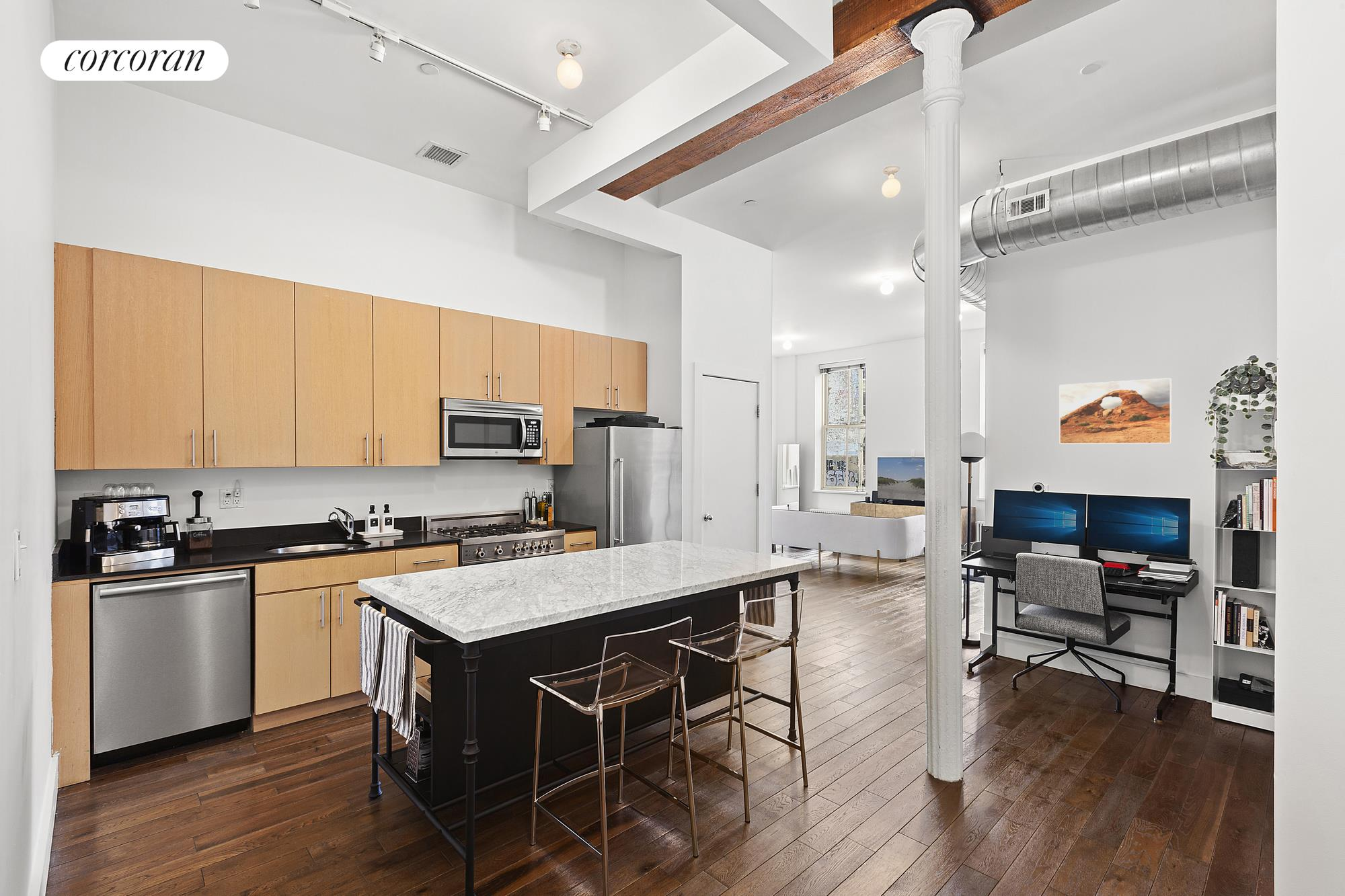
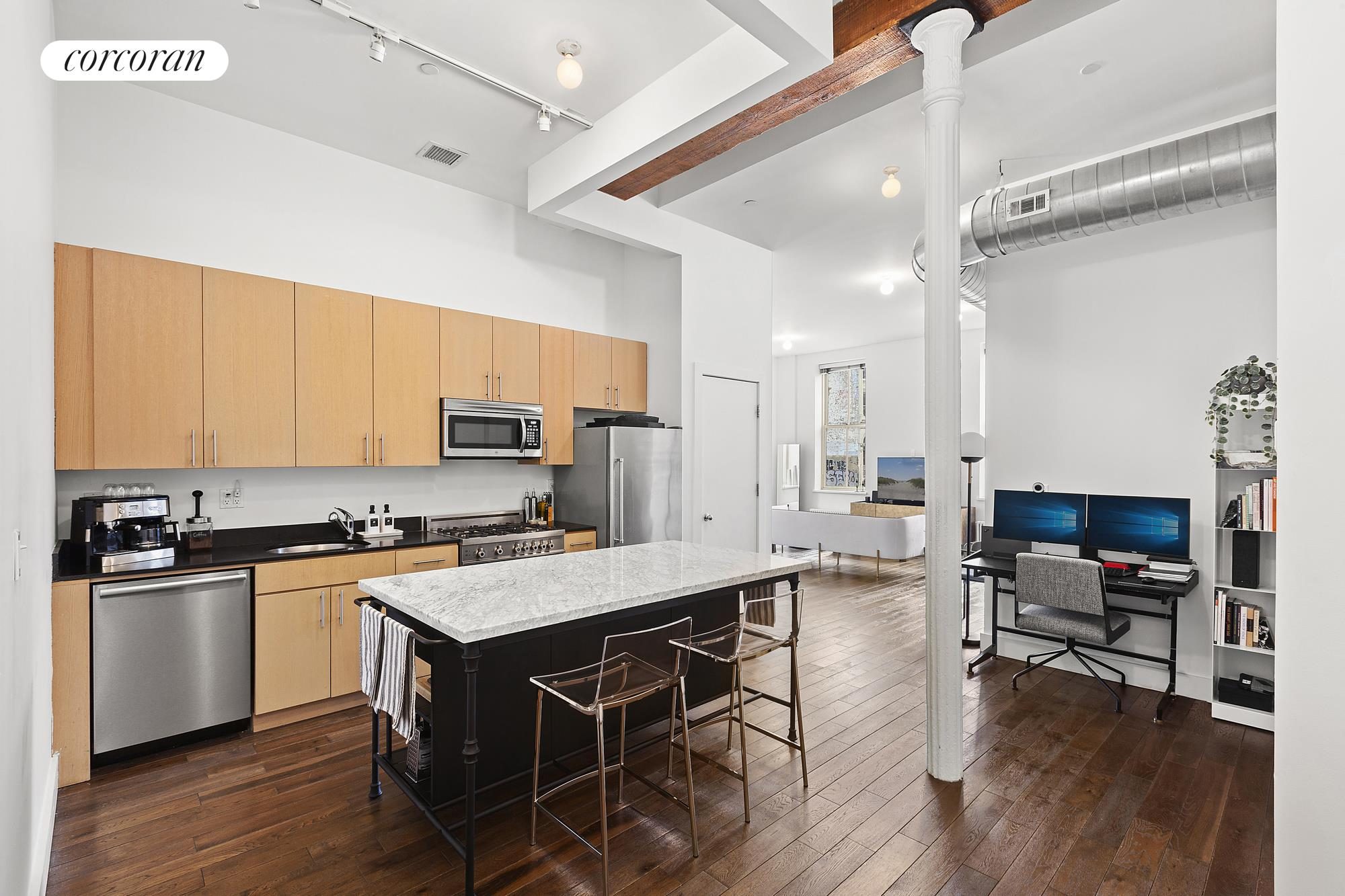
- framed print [1059,377,1172,444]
